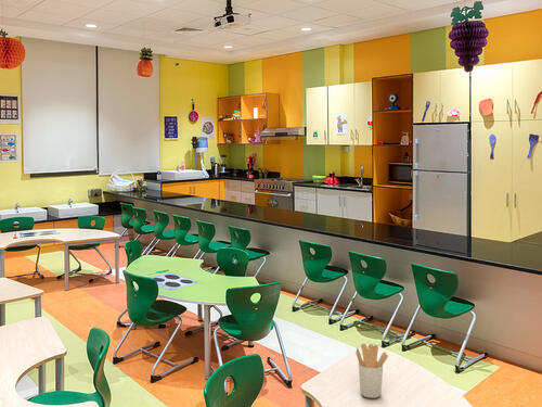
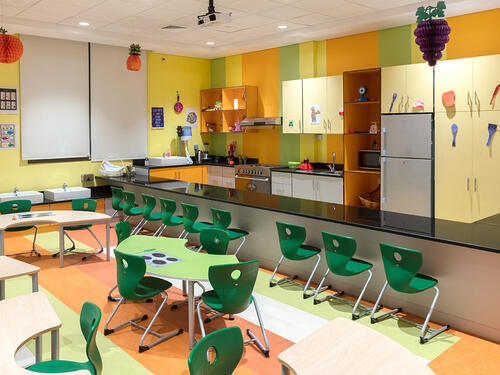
- utensil holder [356,343,389,399]
